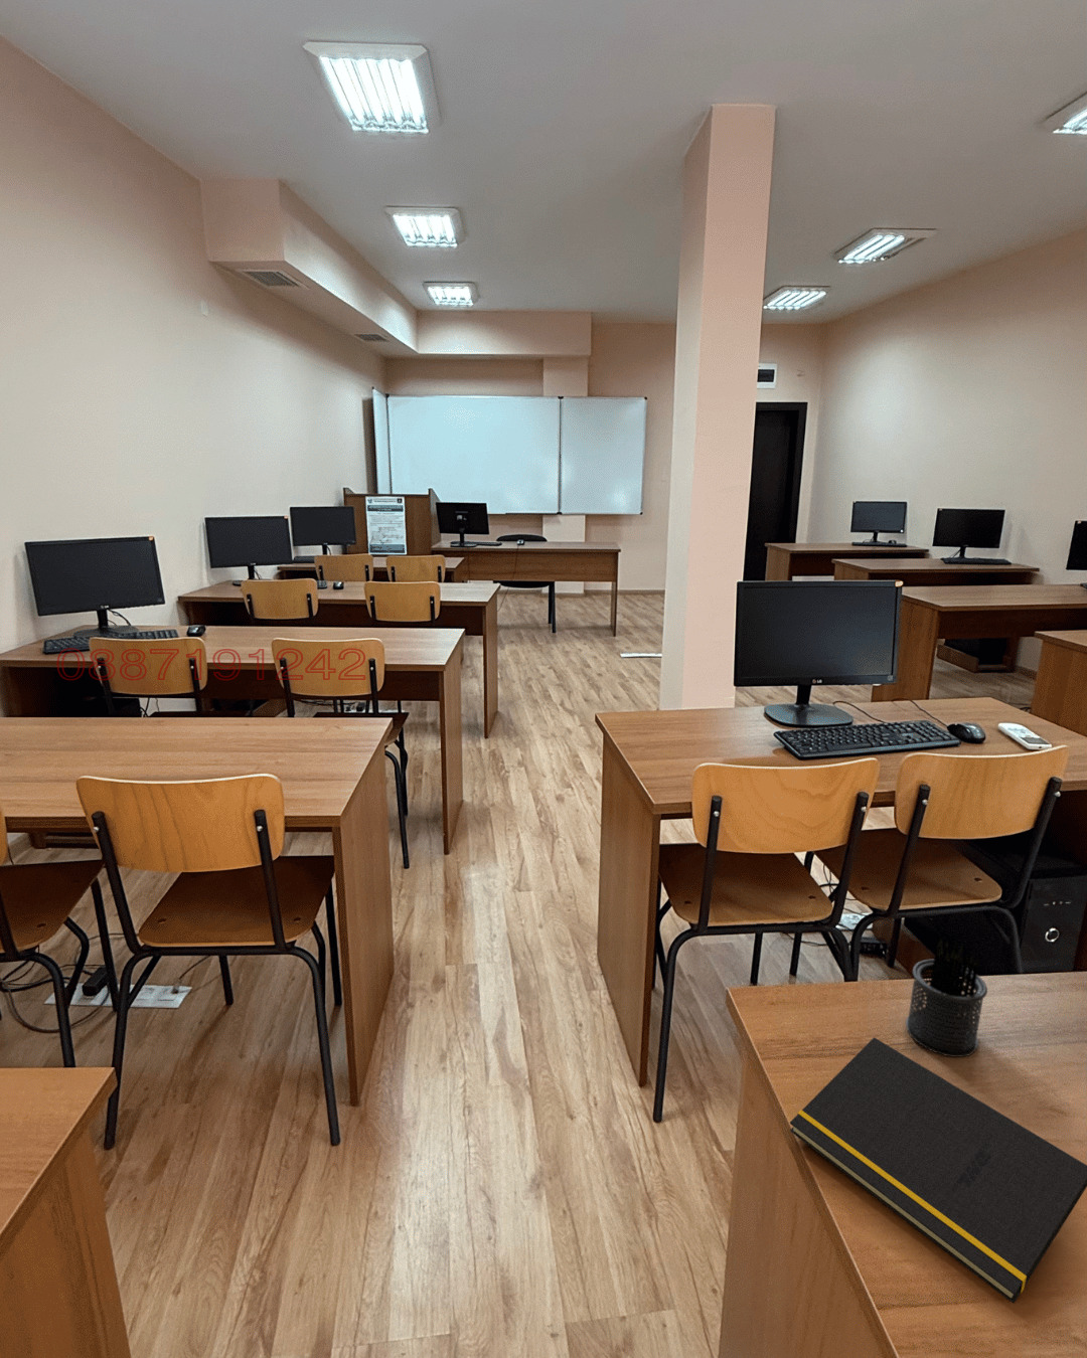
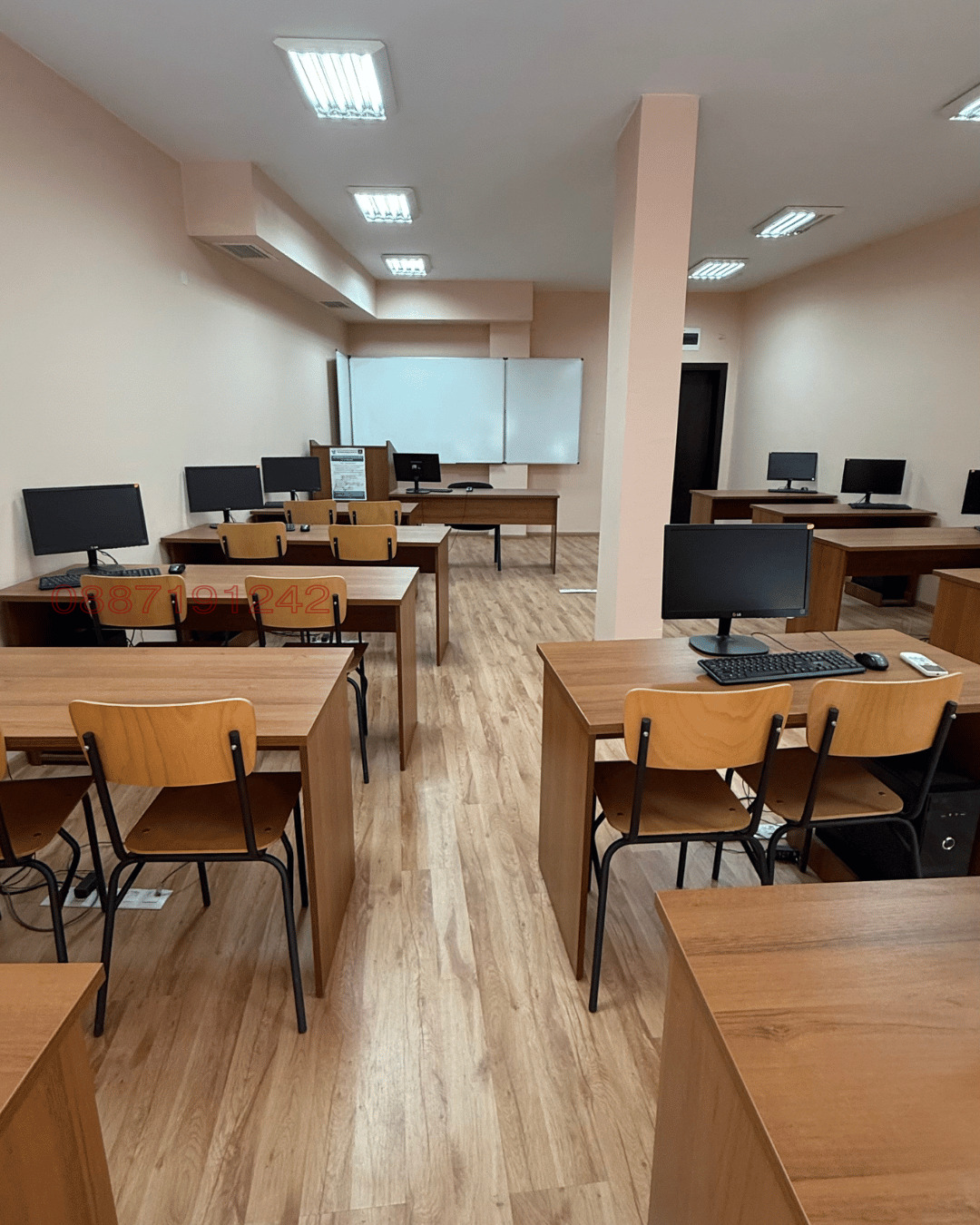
- pen holder [905,938,988,1059]
- notepad [789,1037,1087,1304]
